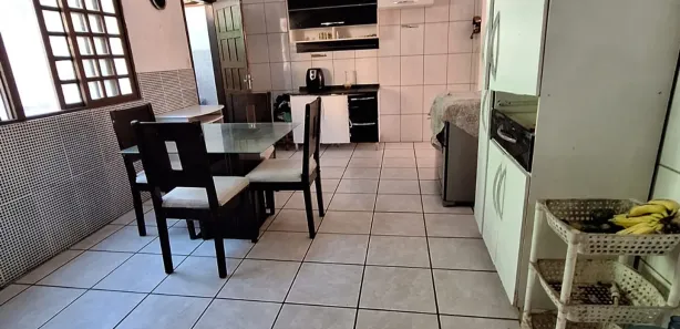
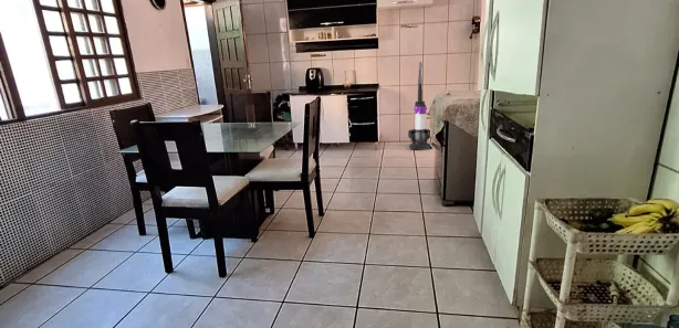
+ vacuum cleaner [407,61,433,150]
